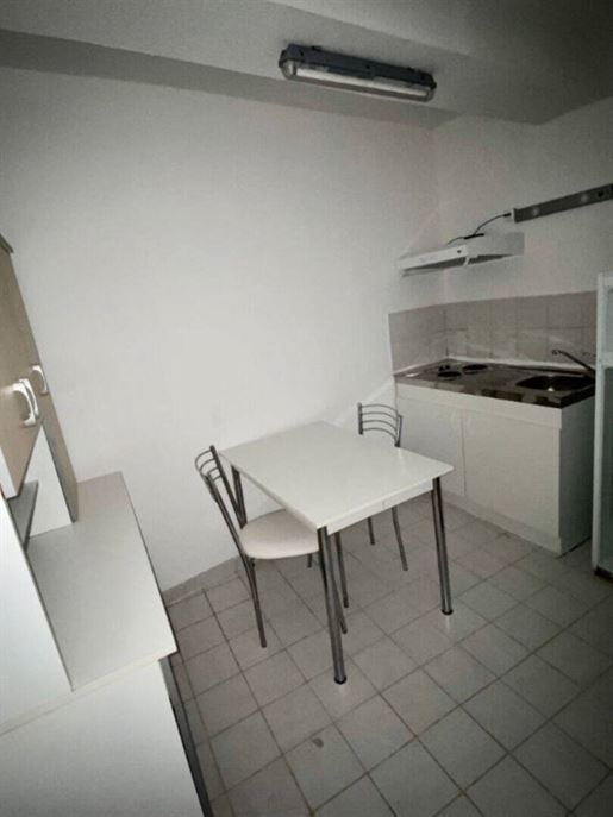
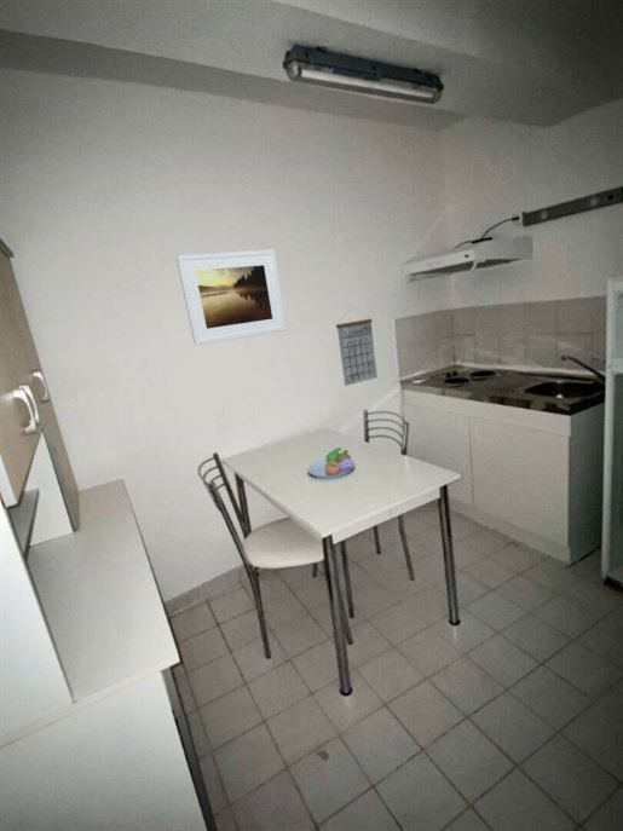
+ calendar [335,306,379,387]
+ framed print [175,249,288,346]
+ fruit bowl [306,446,357,480]
